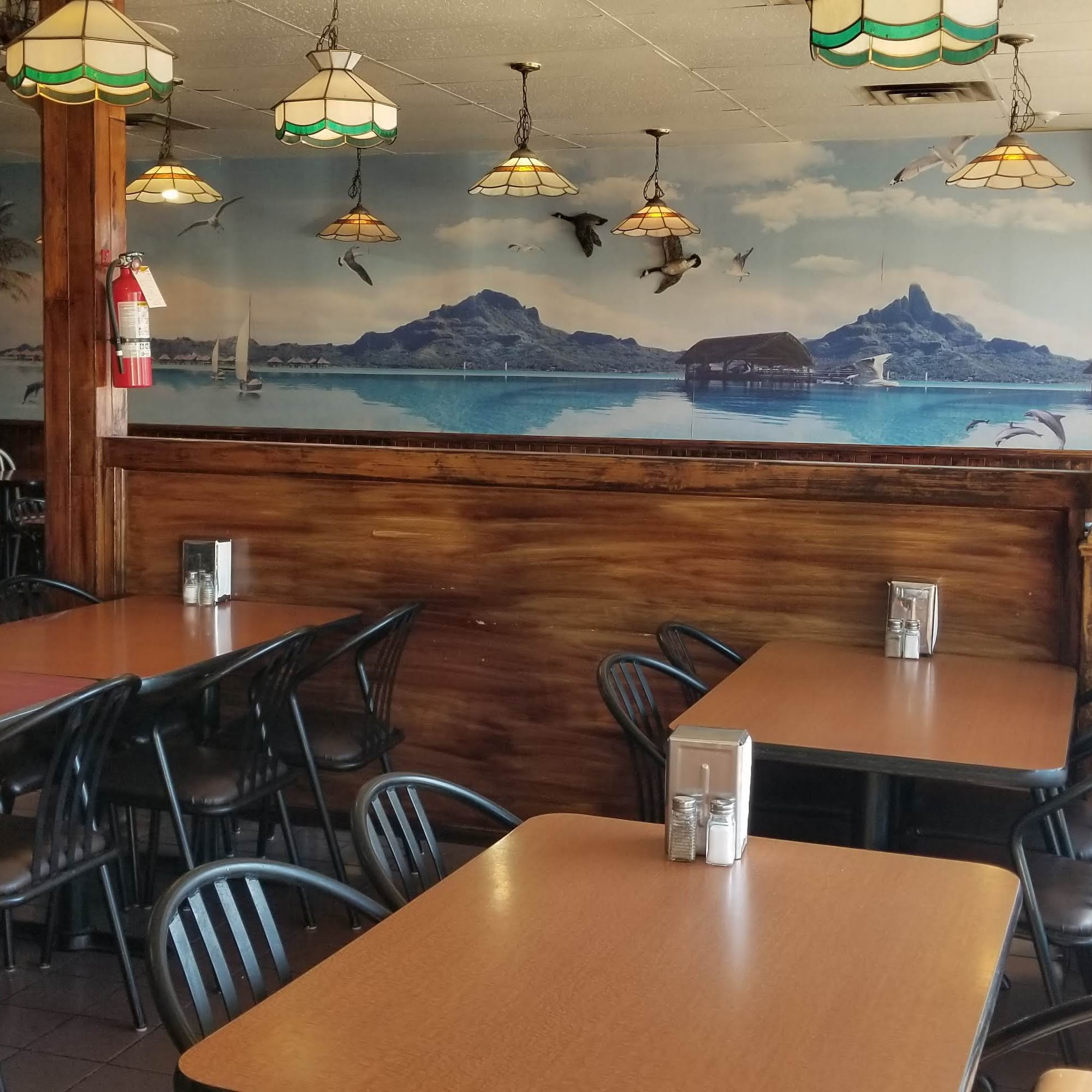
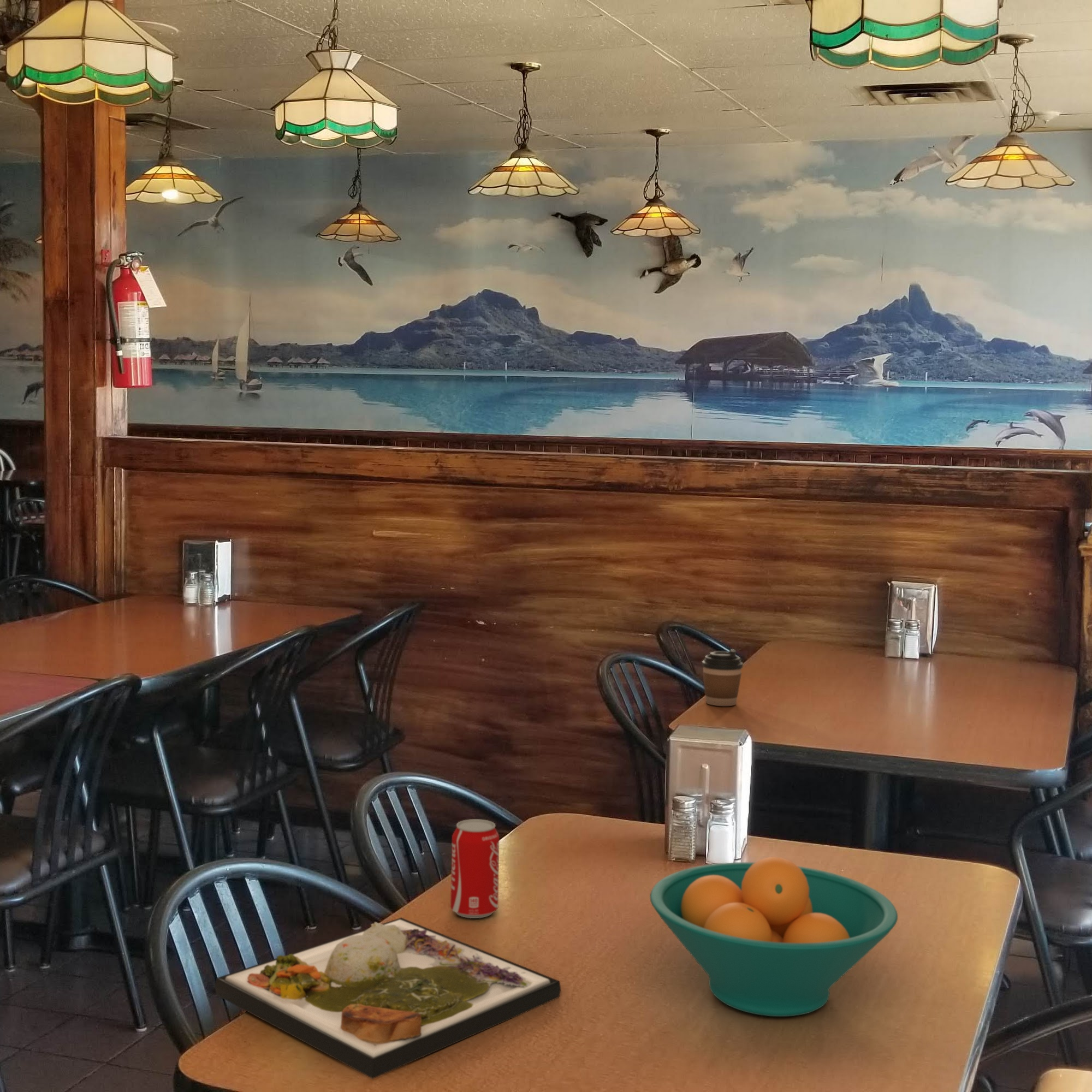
+ fruit bowl [649,856,898,1017]
+ coffee cup [702,649,744,707]
+ dinner plate [214,917,561,1079]
+ beverage can [450,818,500,919]
